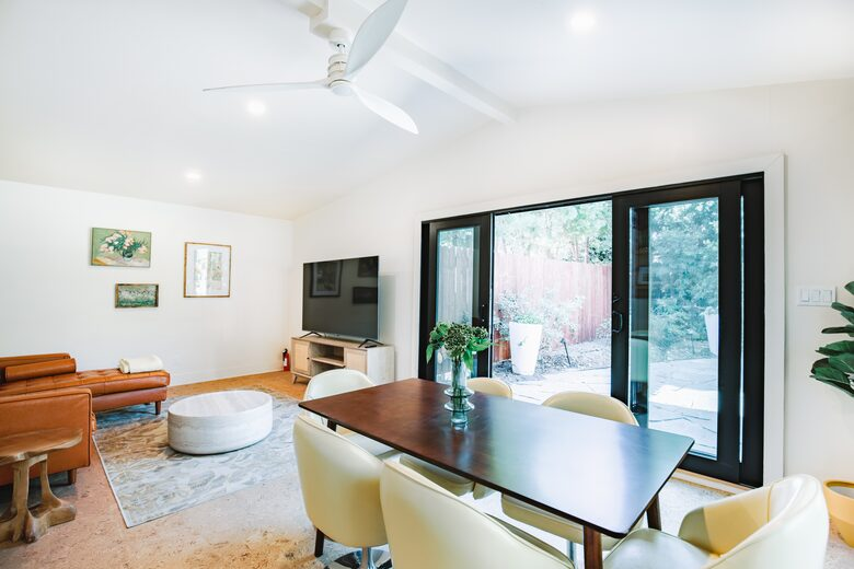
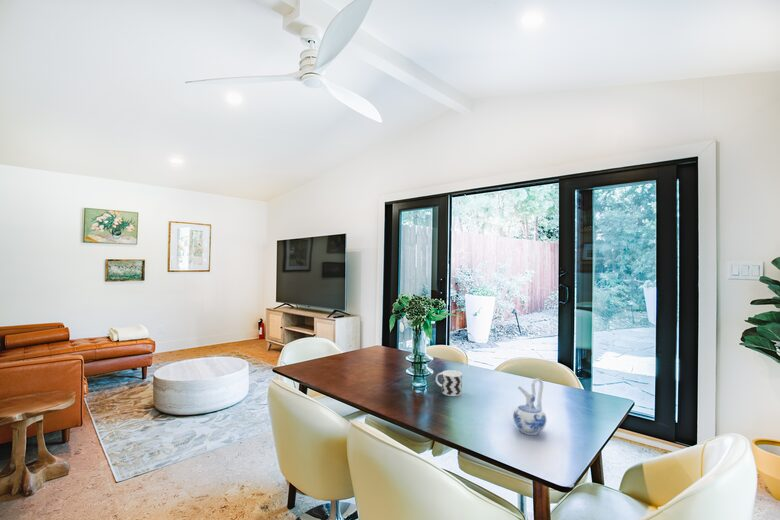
+ ceramic pitcher [512,377,547,436]
+ cup [435,369,463,397]
